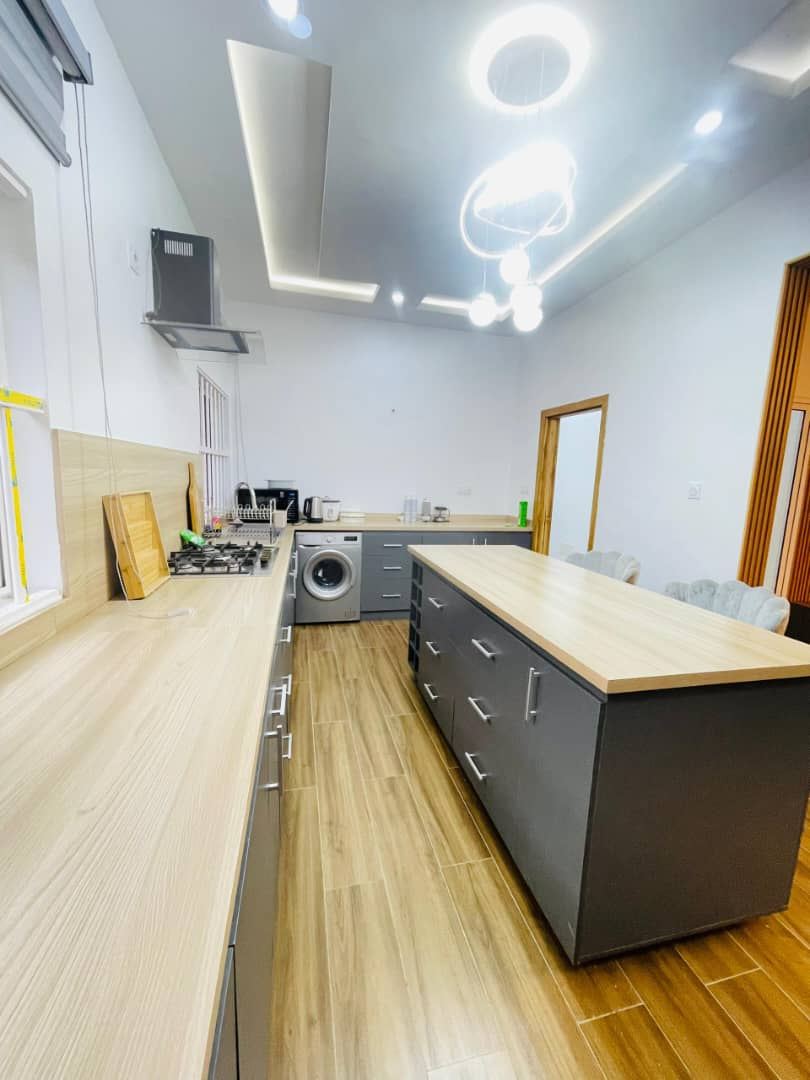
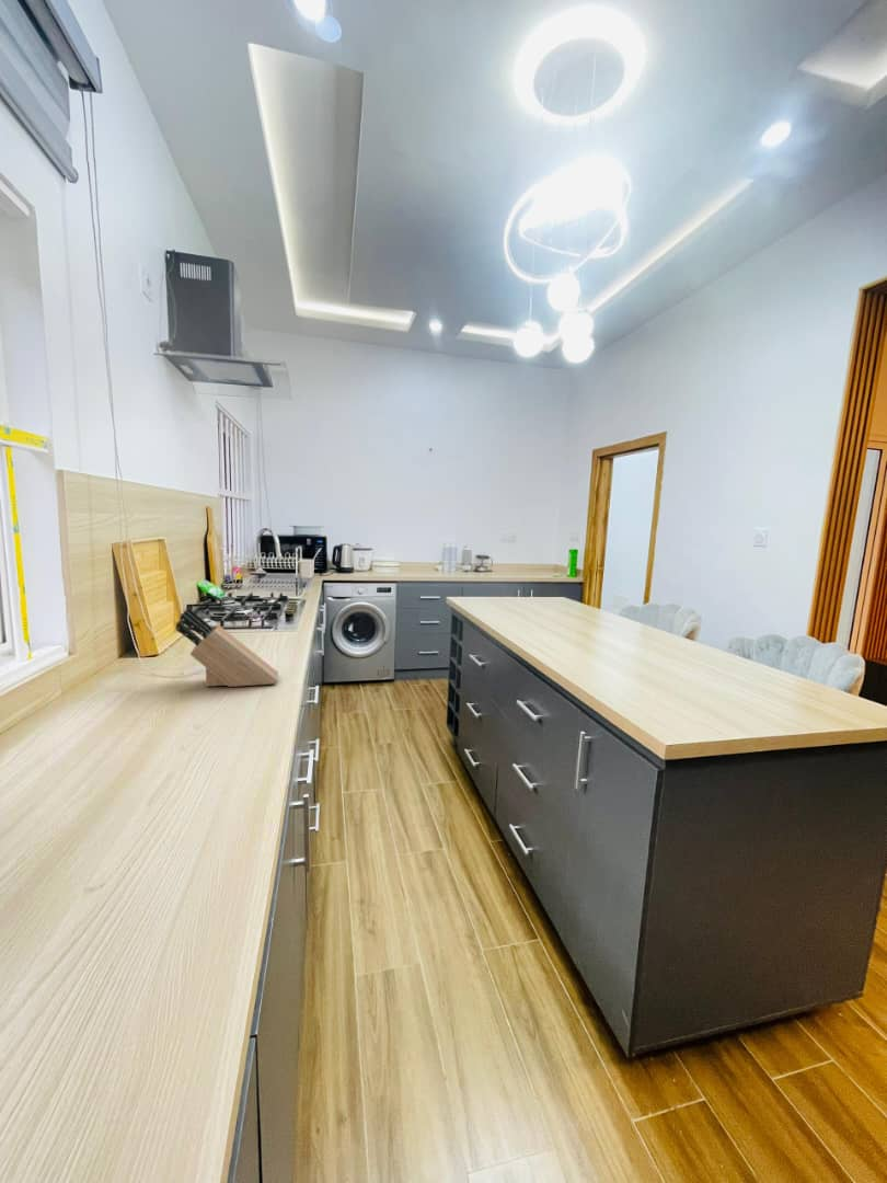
+ knife block [175,607,279,688]
